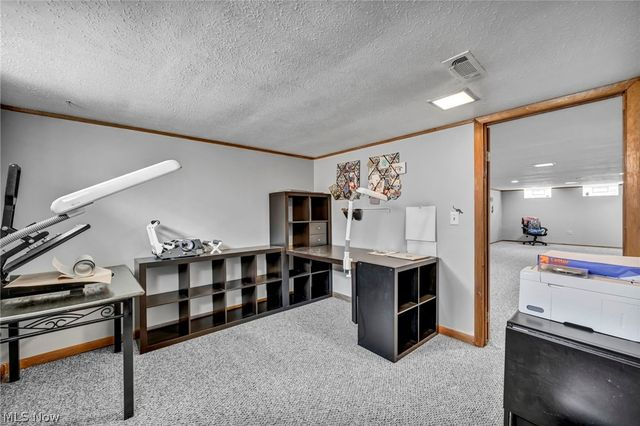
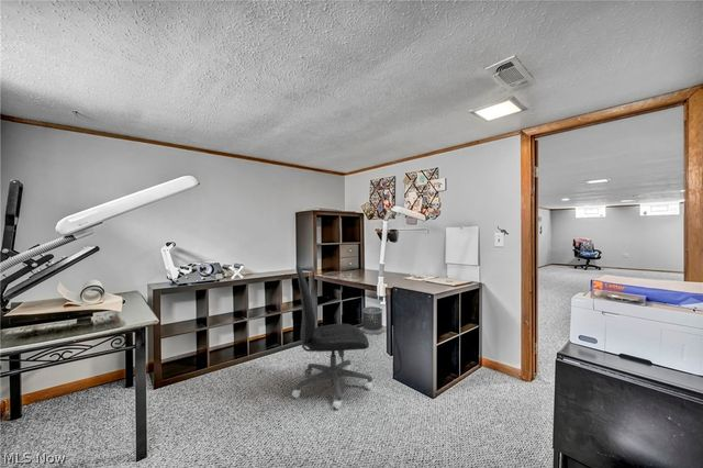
+ office chair [291,265,373,411]
+ wastebasket [361,305,383,336]
